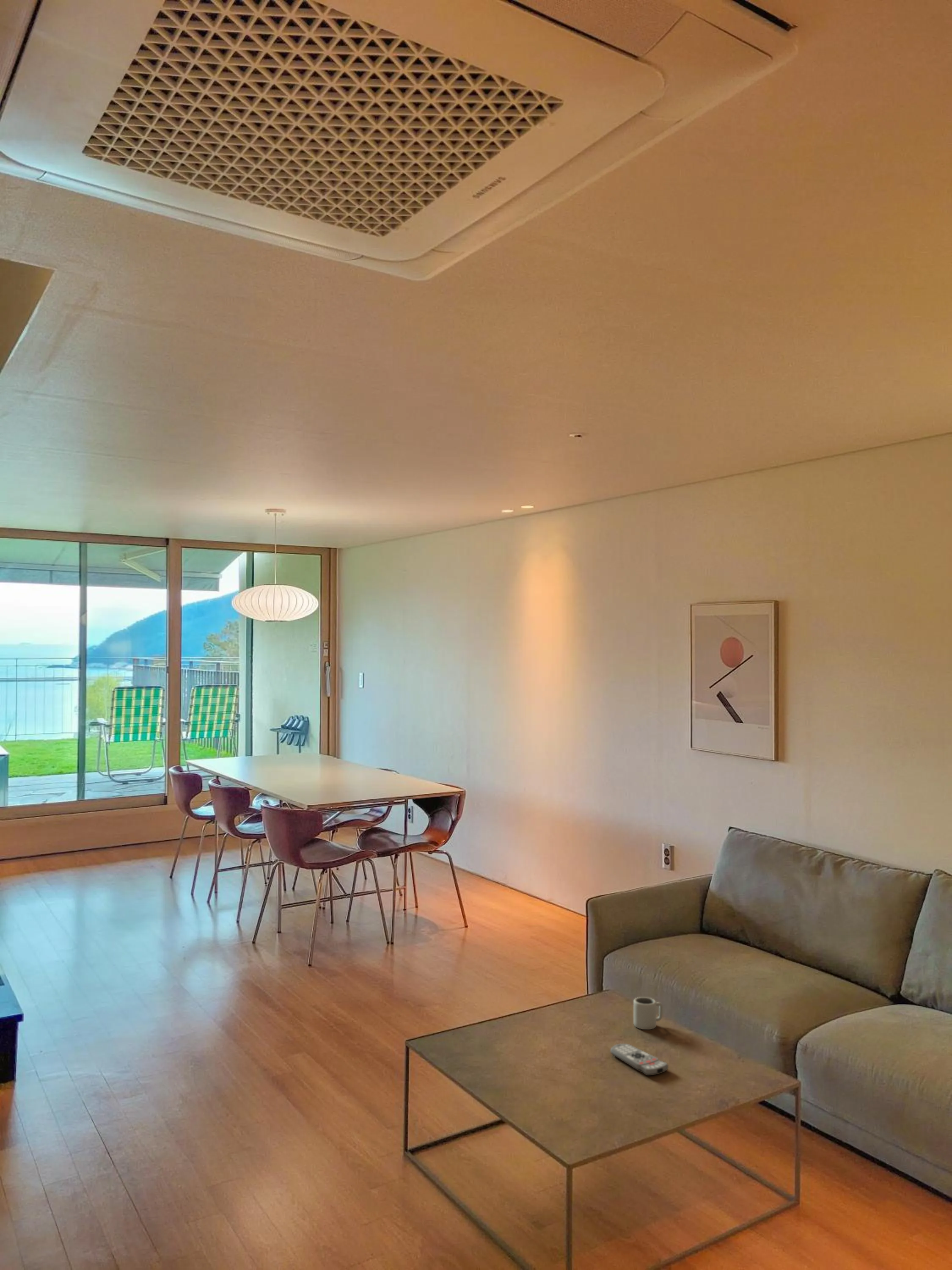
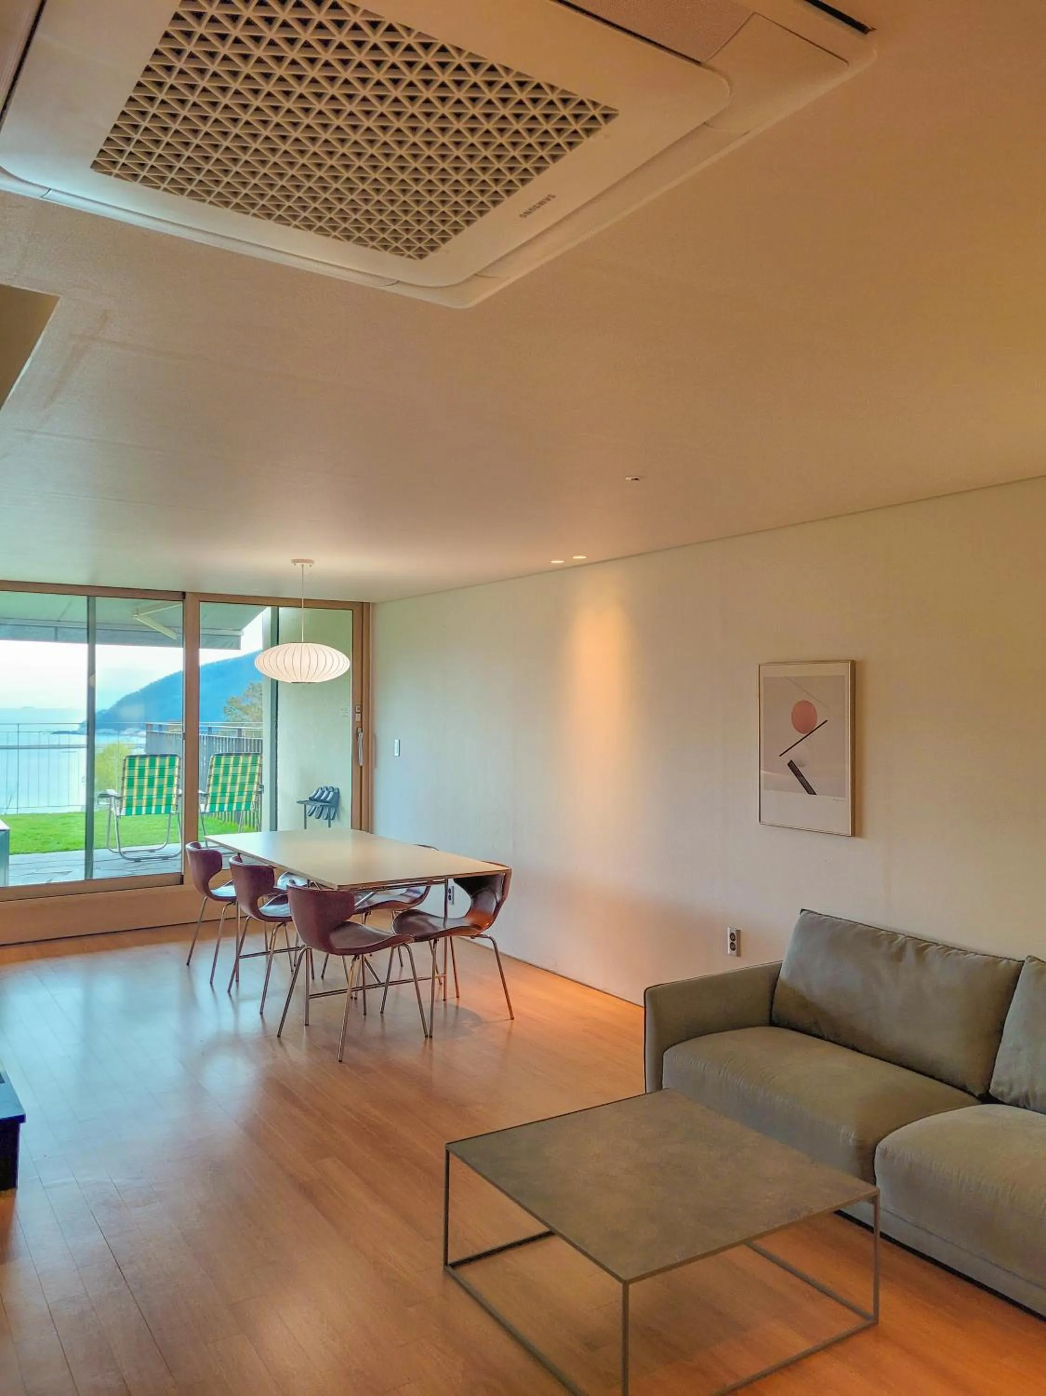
- cup [633,997,663,1030]
- remote control [610,1043,669,1076]
